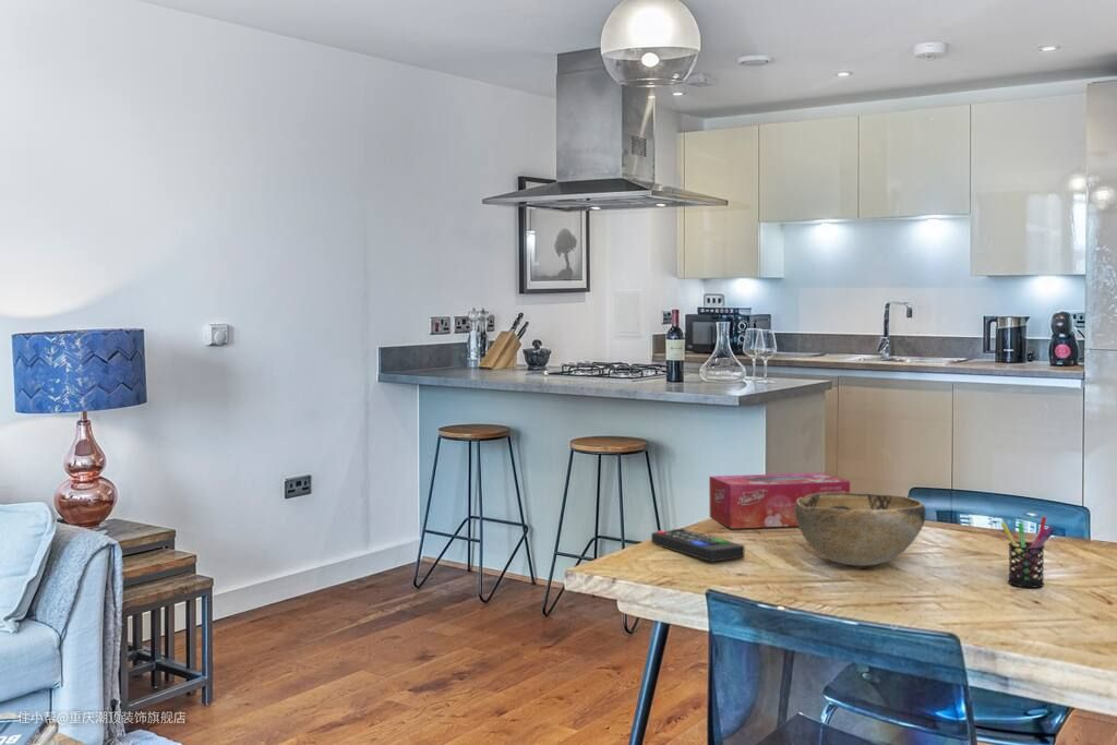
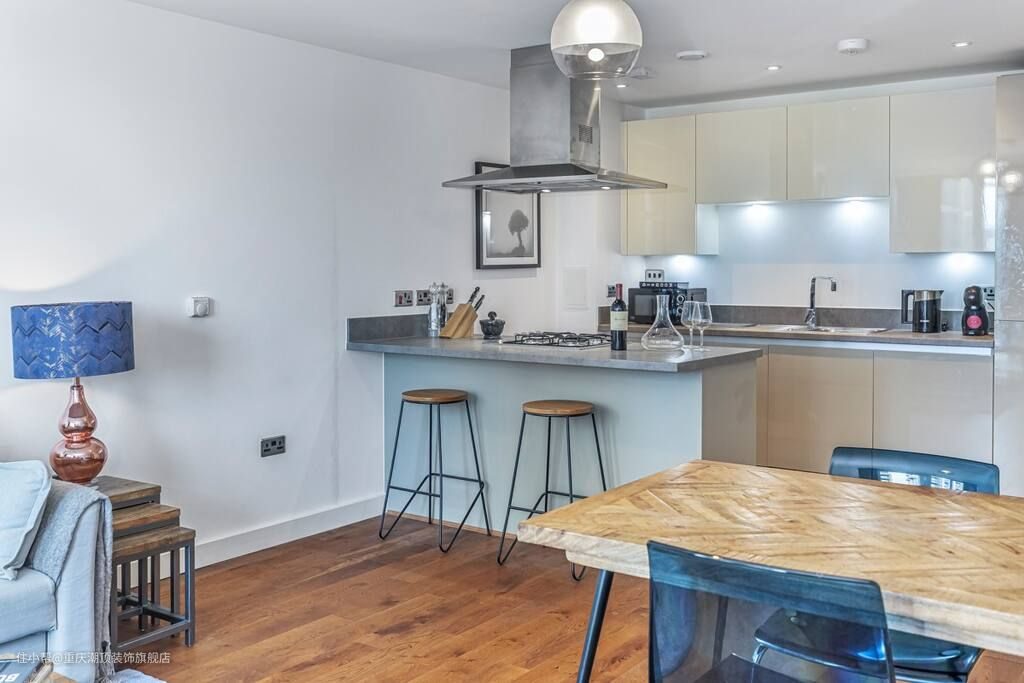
- remote control [650,528,745,563]
- pen holder [1000,515,1056,588]
- decorative bowl [794,492,926,567]
- tissue box [708,472,851,529]
